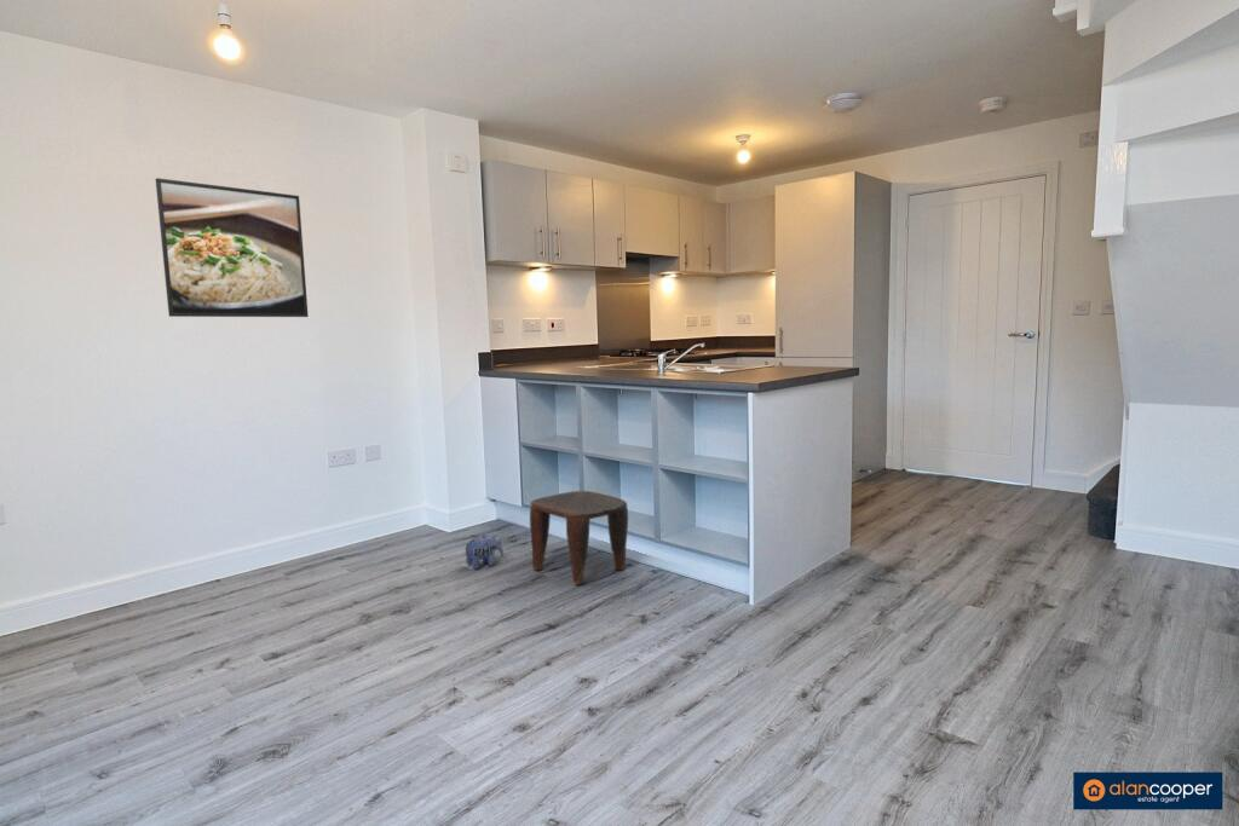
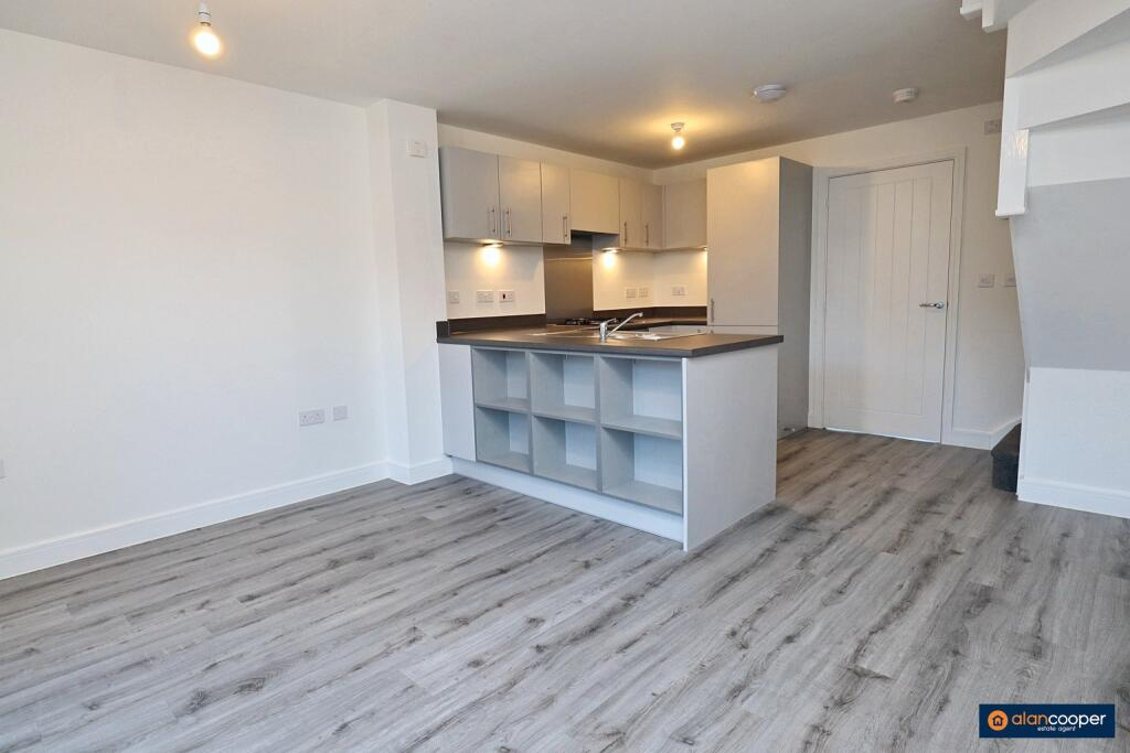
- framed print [155,177,310,318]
- stool [529,490,629,585]
- plush toy [463,533,505,570]
